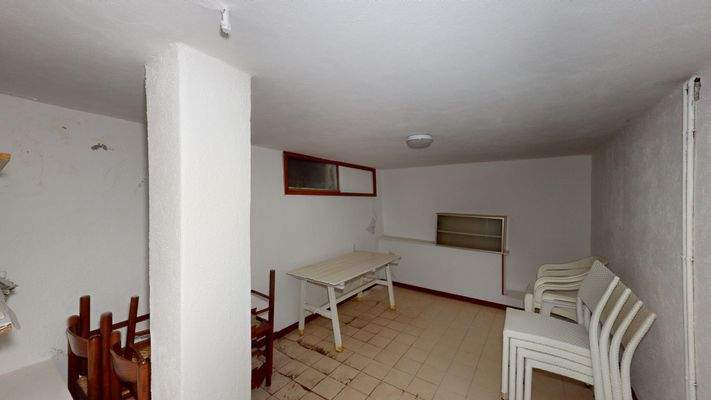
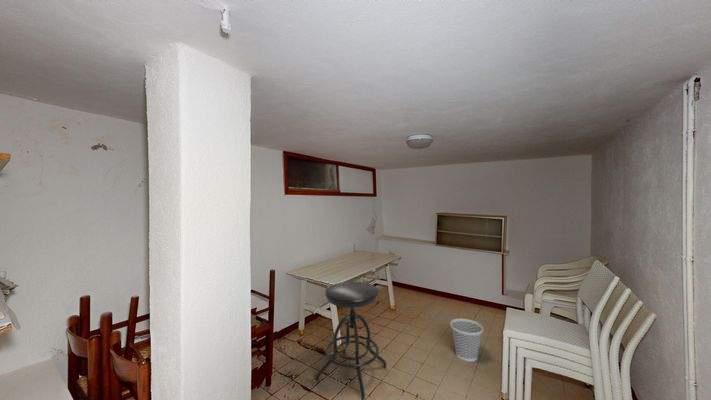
+ wastebasket [449,318,484,363]
+ stool [315,281,387,400]
